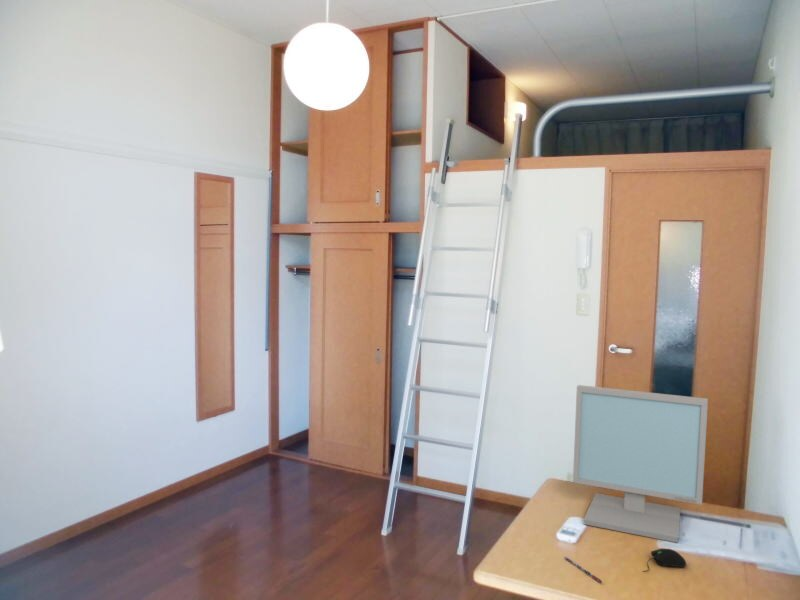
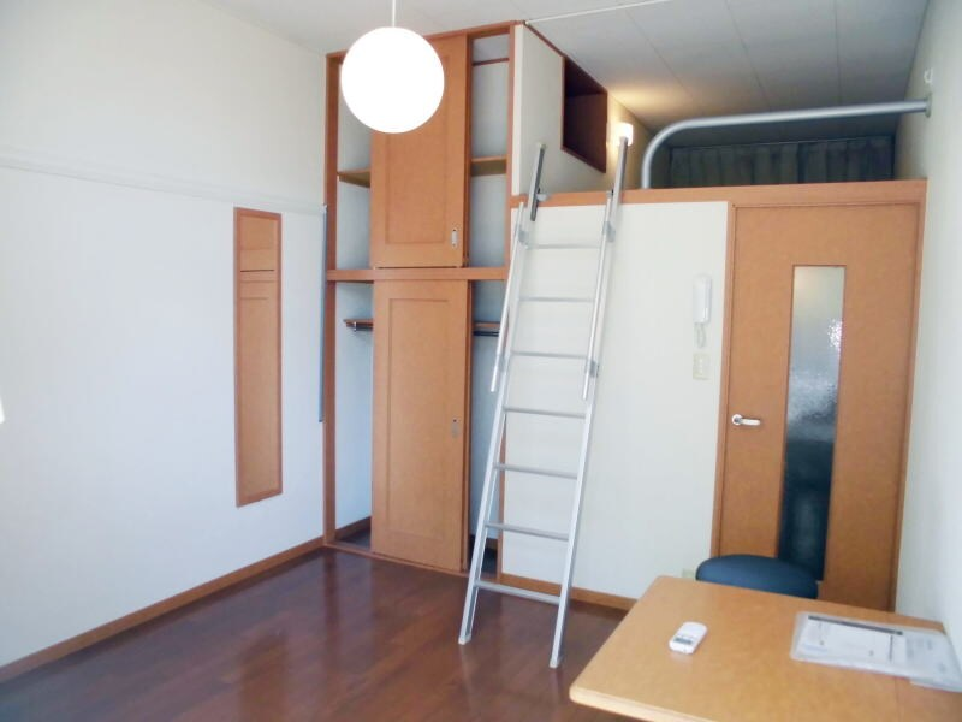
- computer monitor [572,384,709,544]
- pen [564,556,603,584]
- computer mouse [641,547,687,573]
